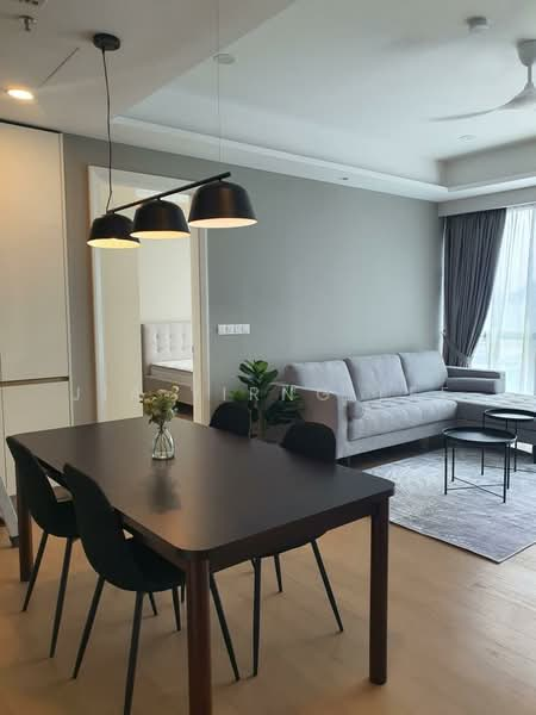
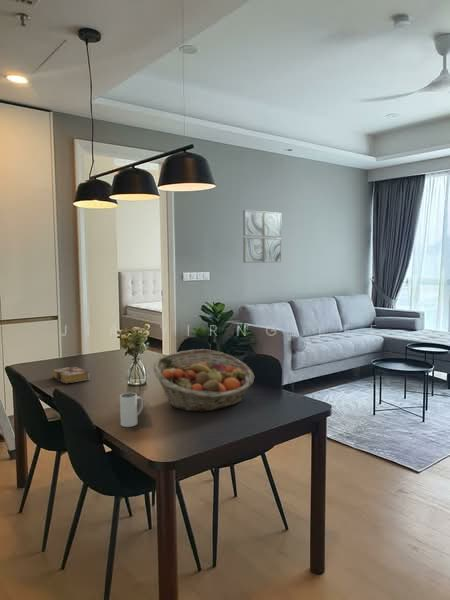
+ book [51,366,91,384]
+ mug [119,392,144,428]
+ wall art [242,209,282,264]
+ fruit basket [152,348,255,412]
